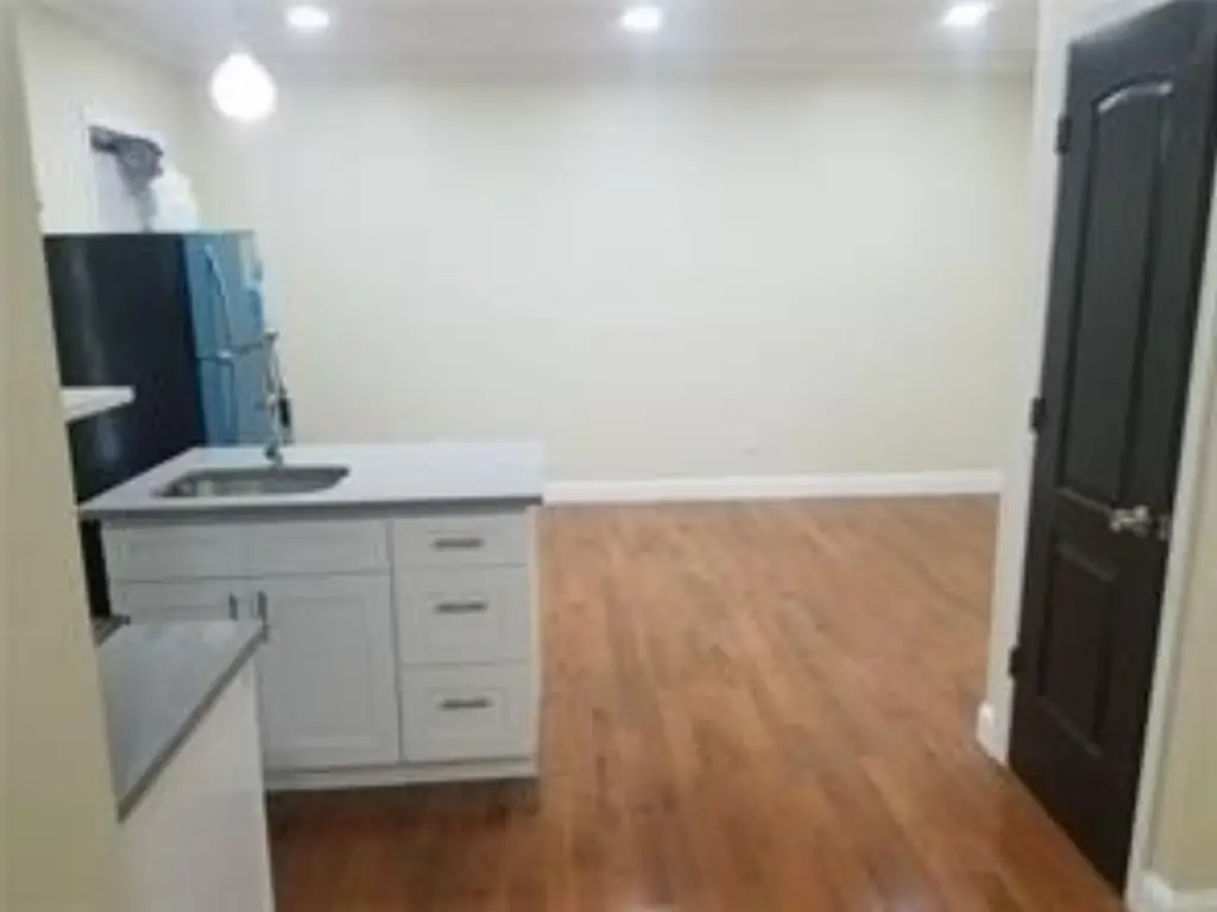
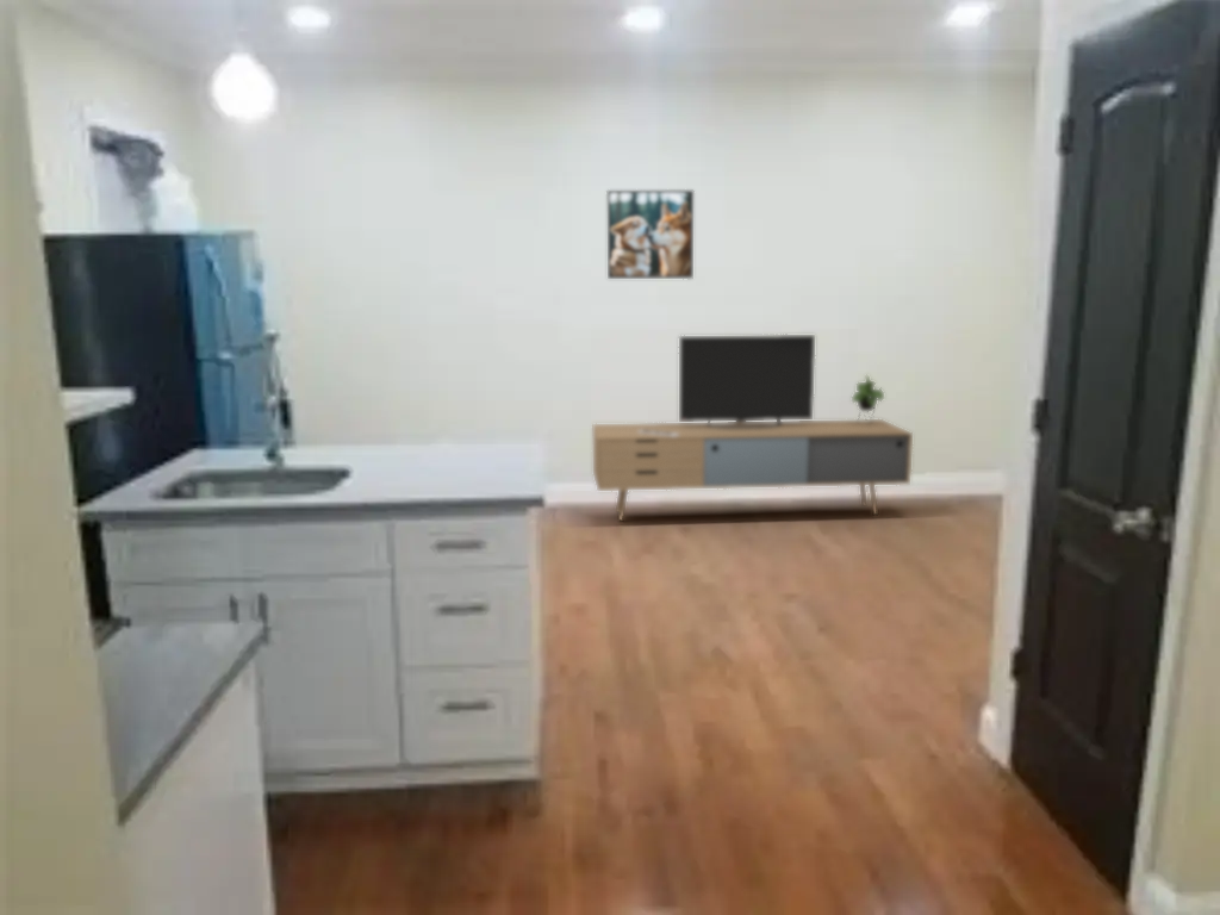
+ media console [592,334,914,522]
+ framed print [606,189,695,280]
